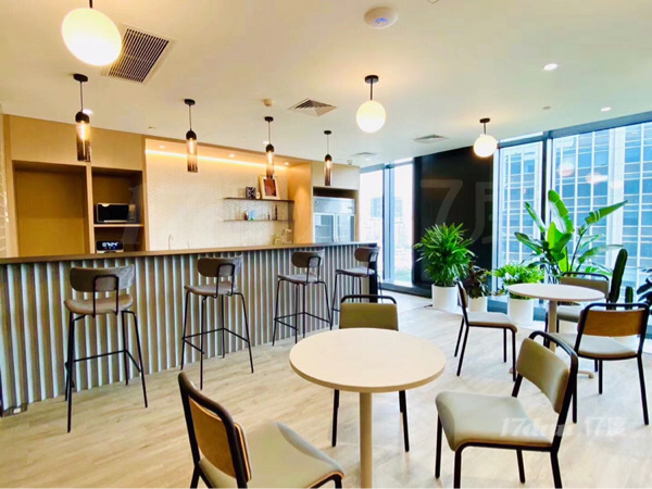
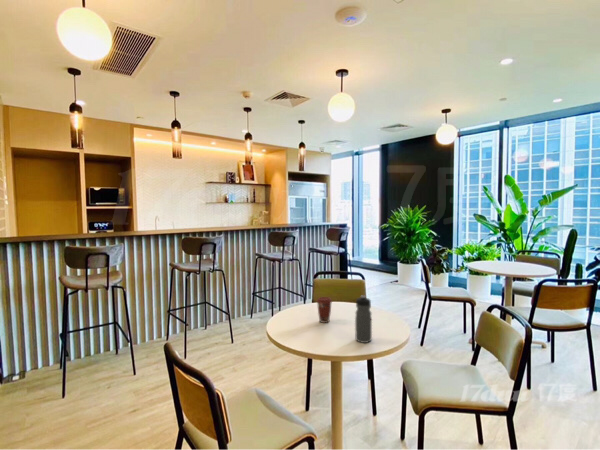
+ water bottle [354,295,373,344]
+ coffee cup [315,296,333,324]
